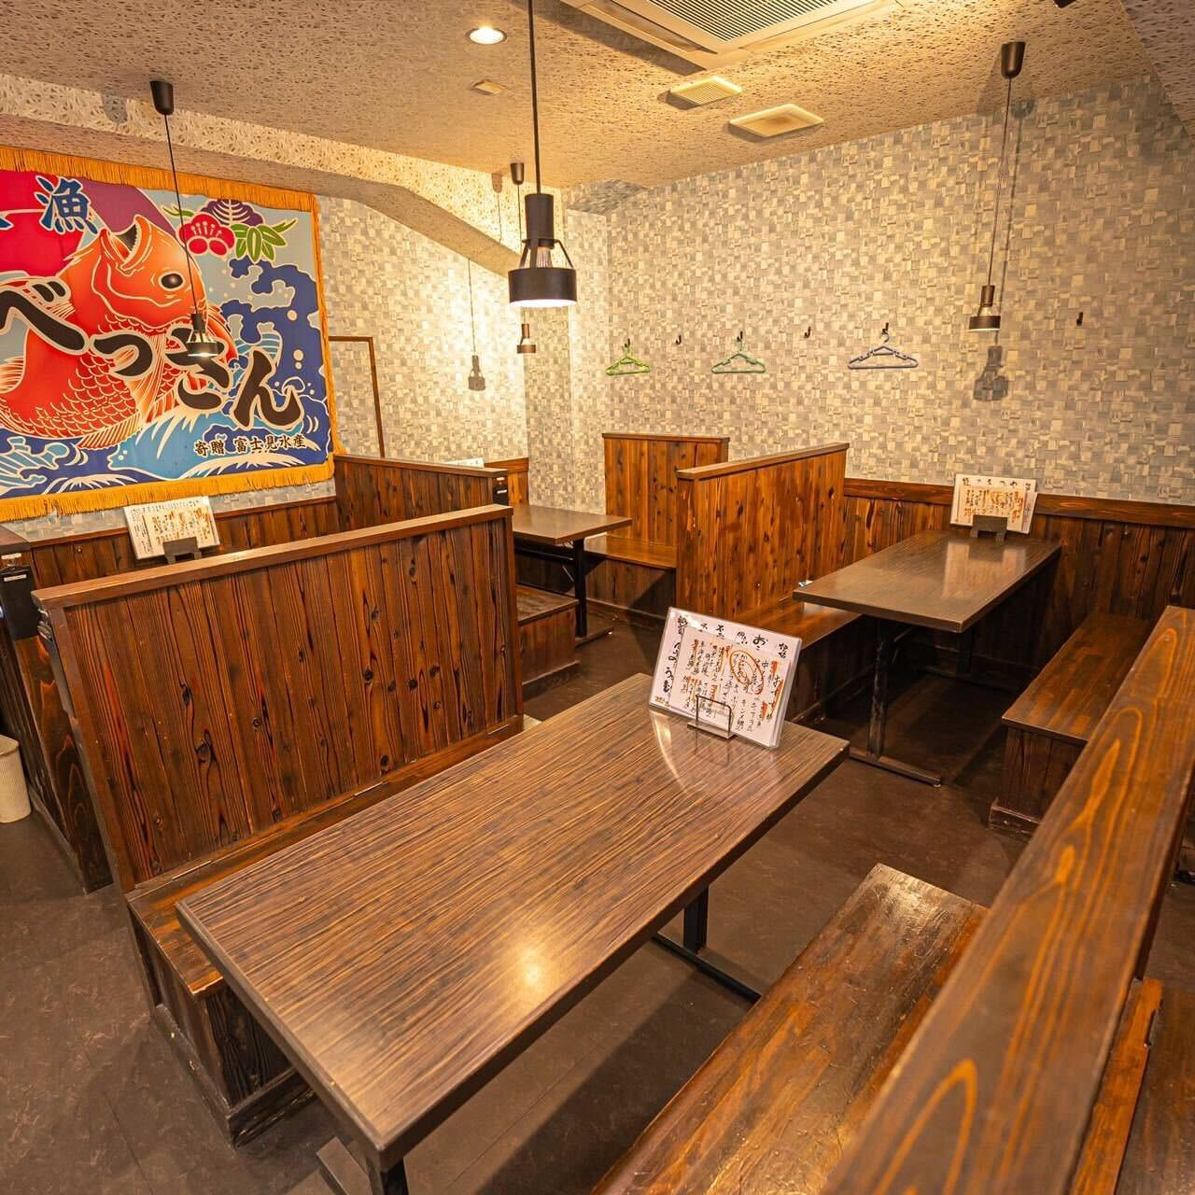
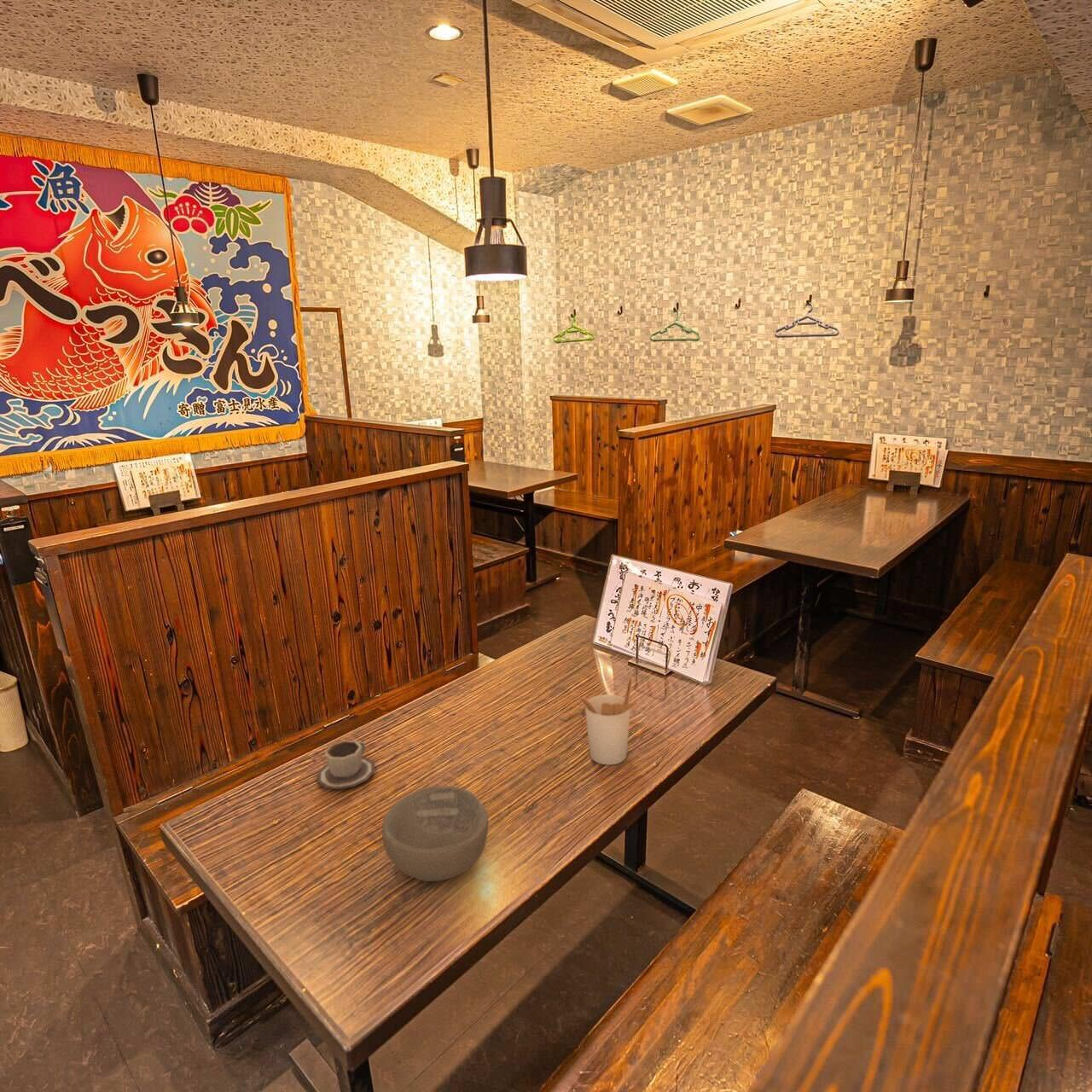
+ utensil holder [578,676,638,766]
+ bowl [381,785,489,882]
+ cup [317,740,375,790]
